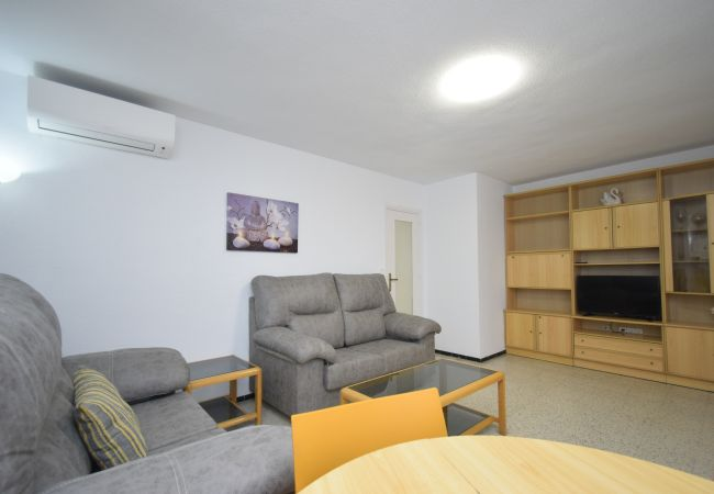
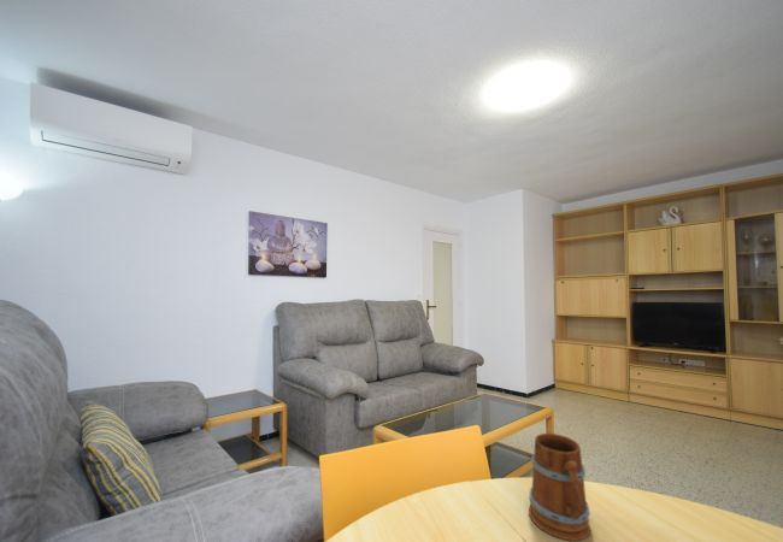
+ mug [528,432,591,542]
